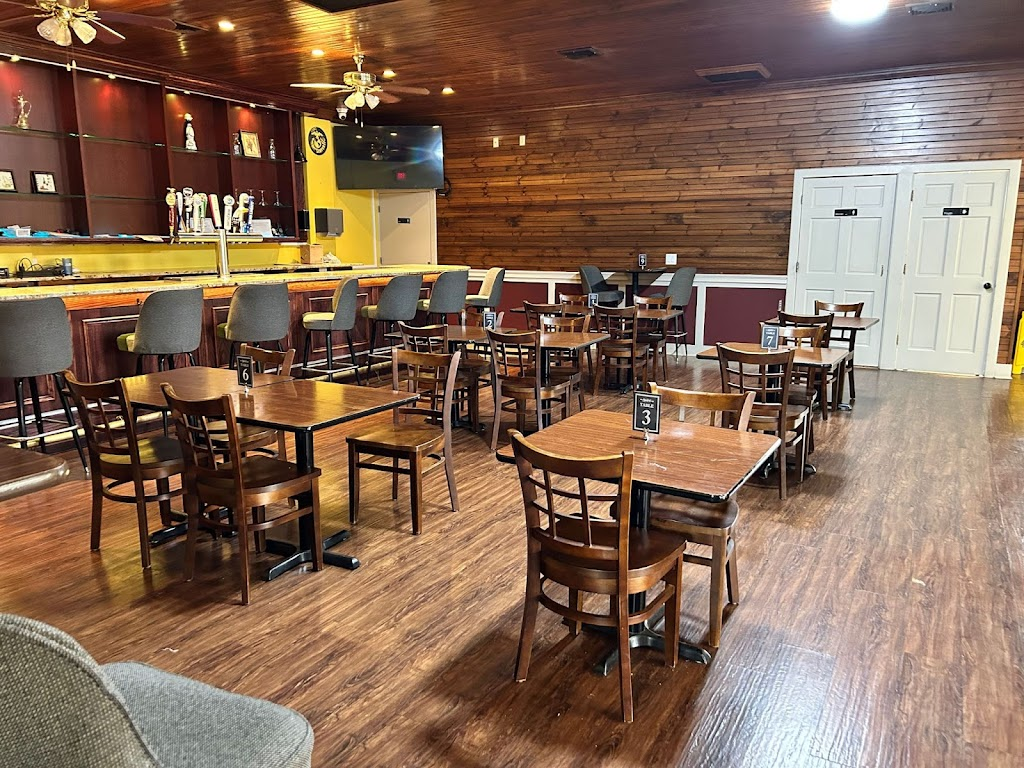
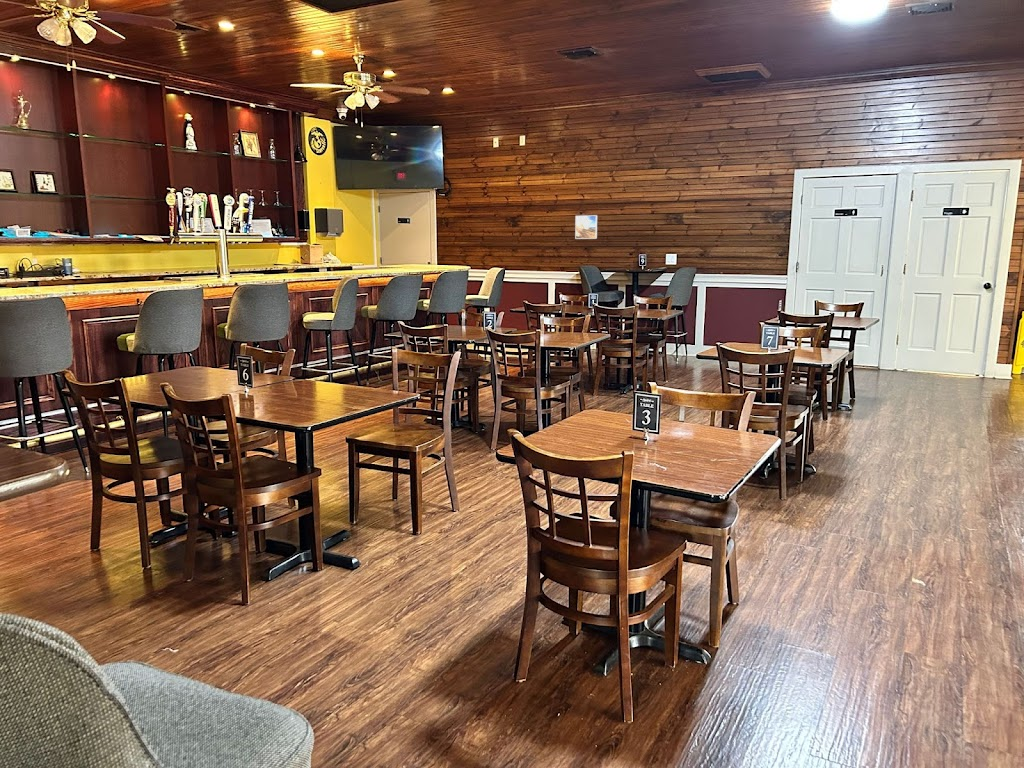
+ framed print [574,214,598,240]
